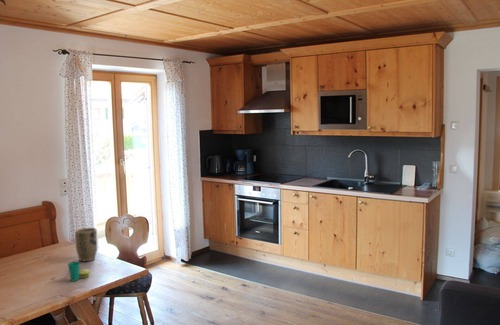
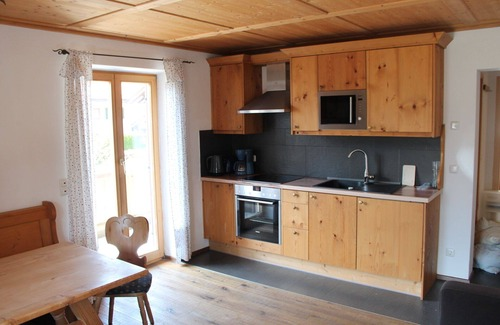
- plant pot [74,227,98,262]
- cup [67,261,91,282]
